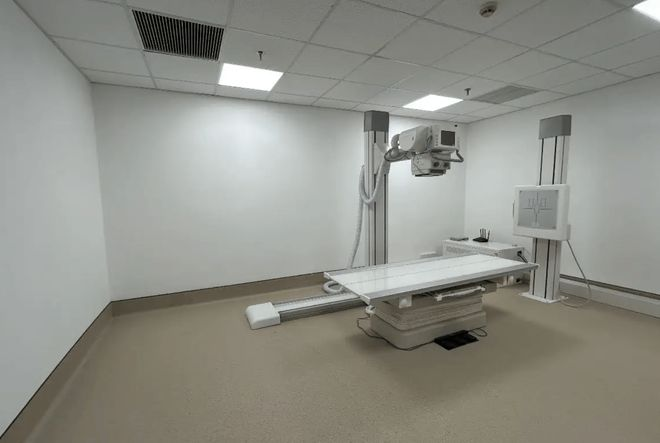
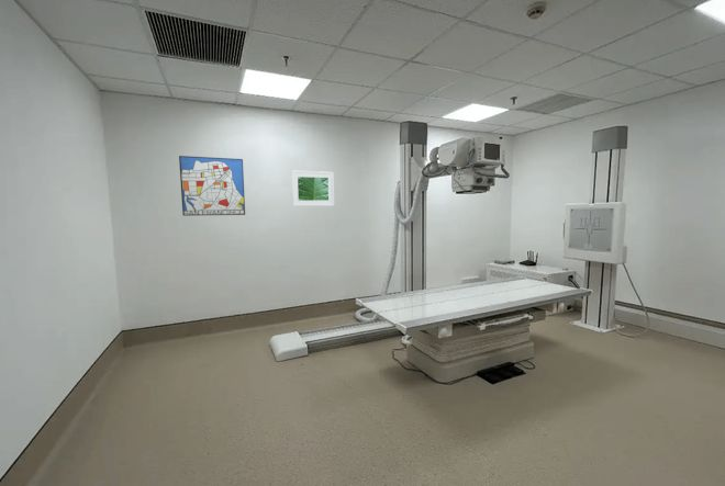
+ wall art [178,155,246,217]
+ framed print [290,170,335,207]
